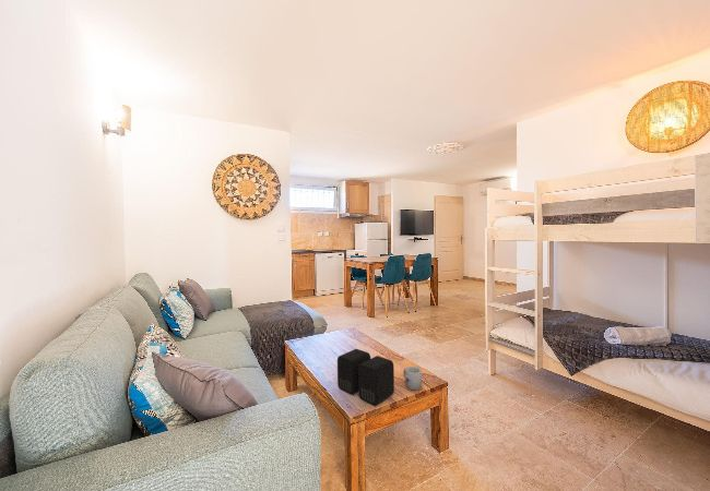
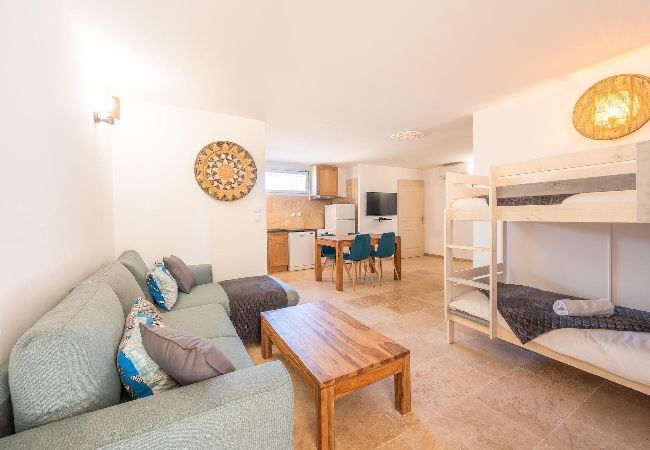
- mug [402,366,423,391]
- speaker [336,348,395,407]
